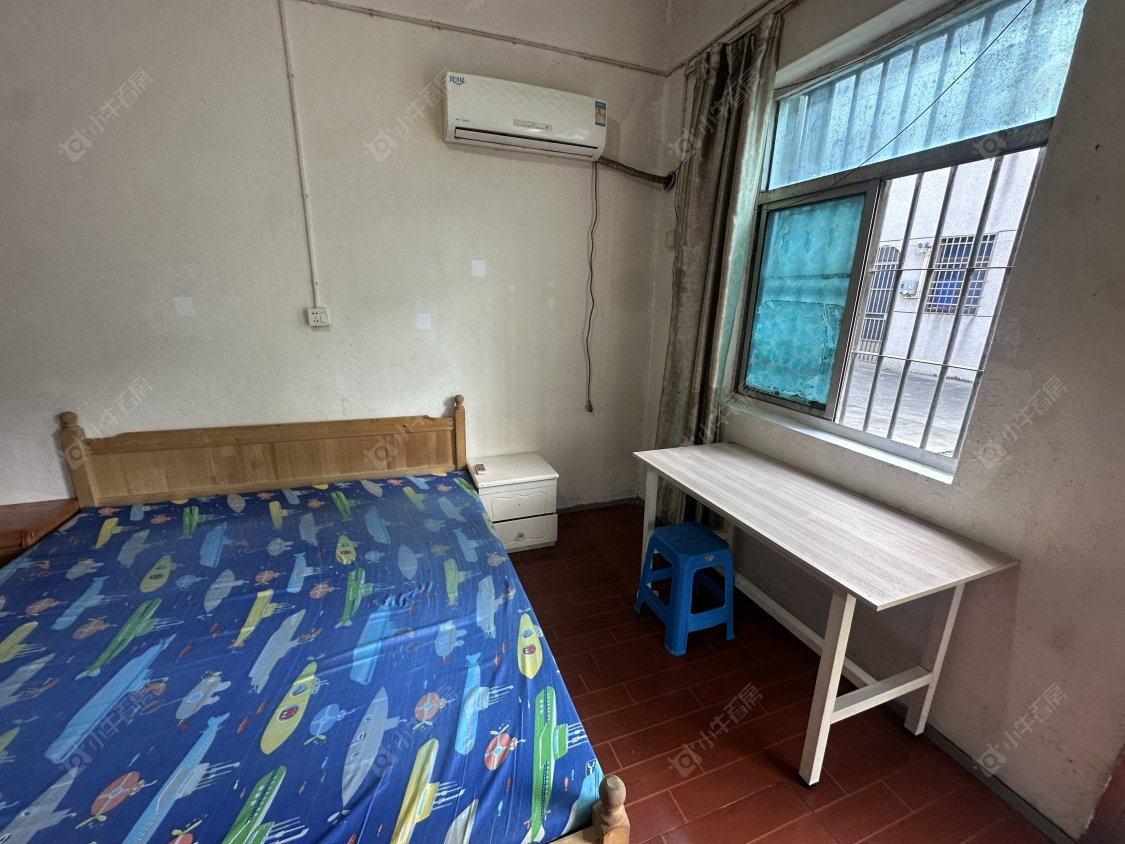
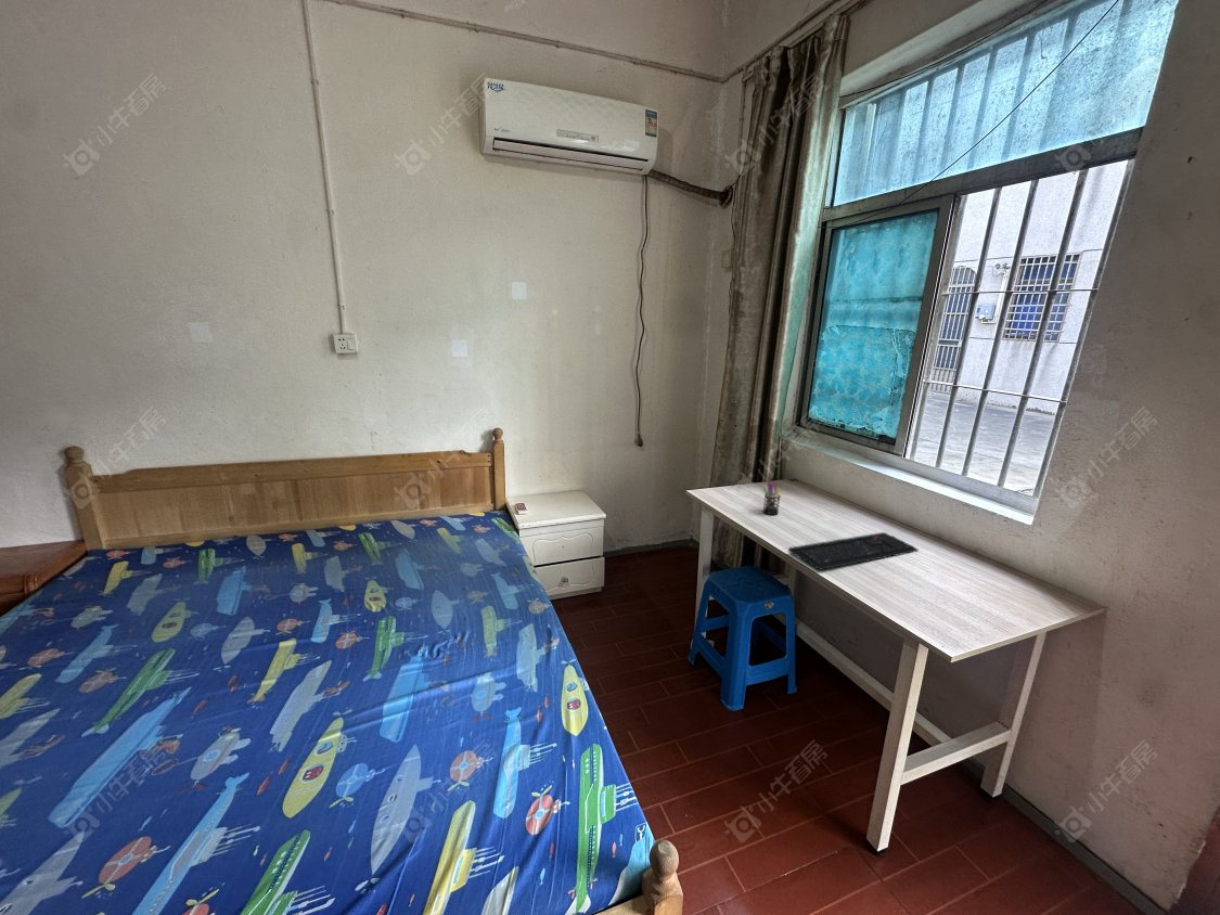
+ keyboard [787,531,920,571]
+ pen holder [761,479,782,516]
